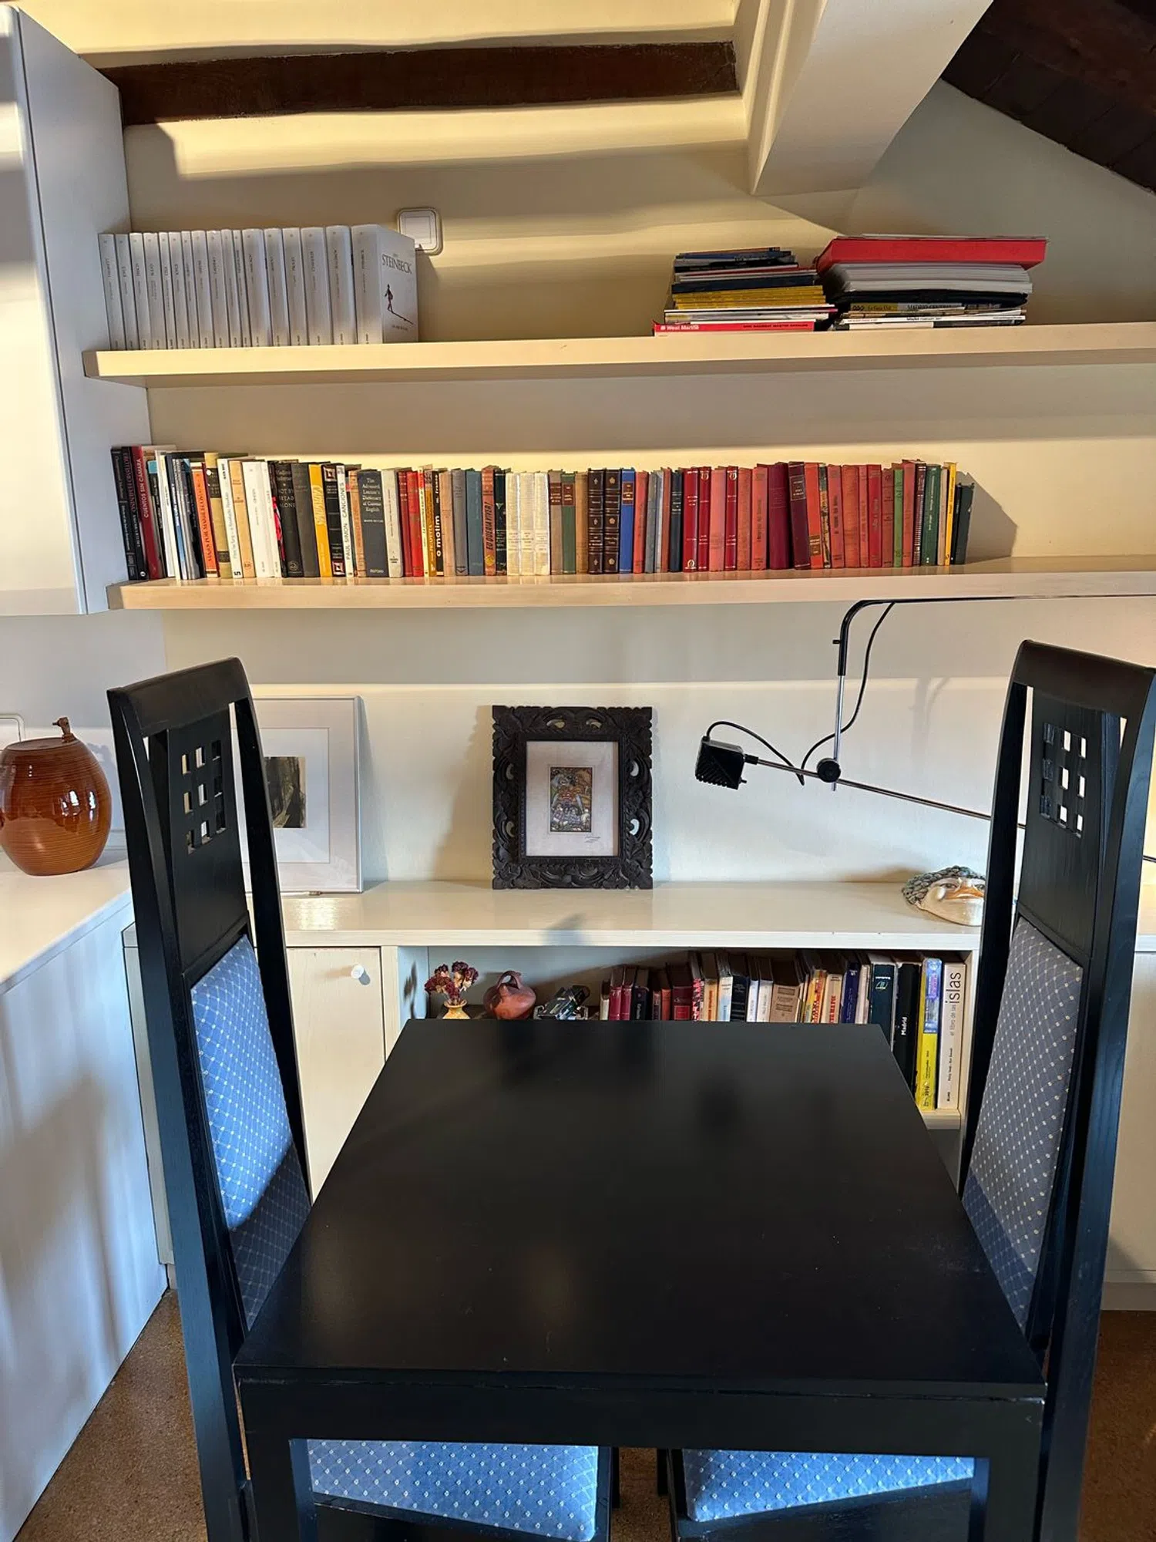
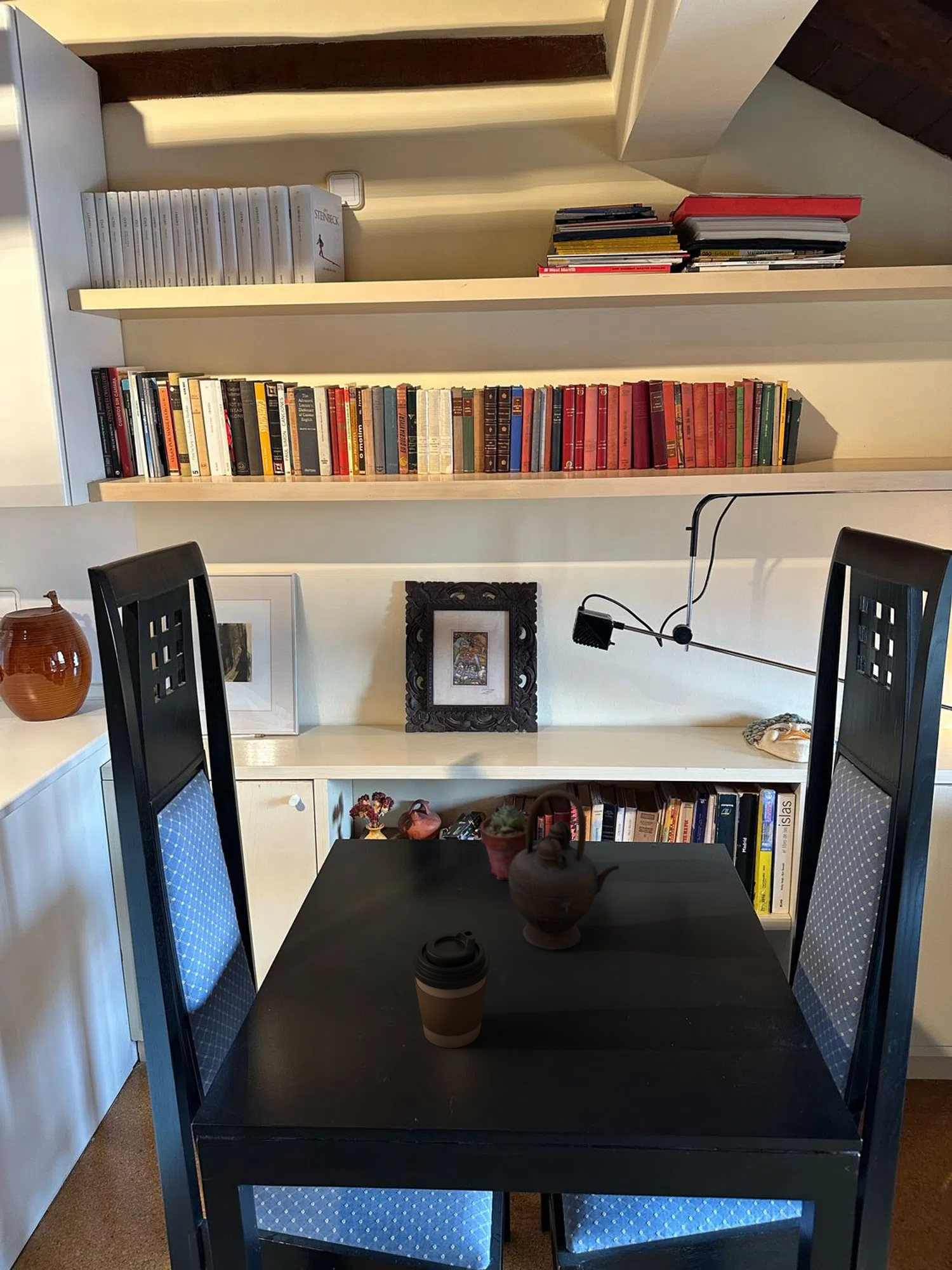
+ teapot [508,789,620,951]
+ coffee cup [412,928,490,1048]
+ potted succulent [479,805,536,881]
